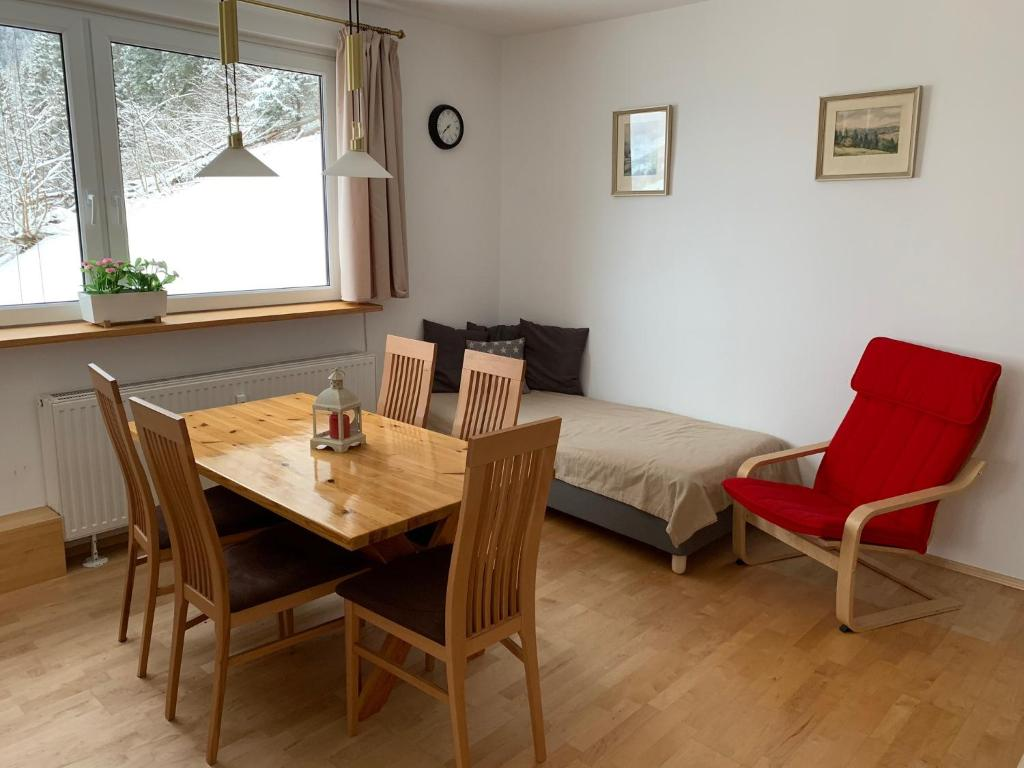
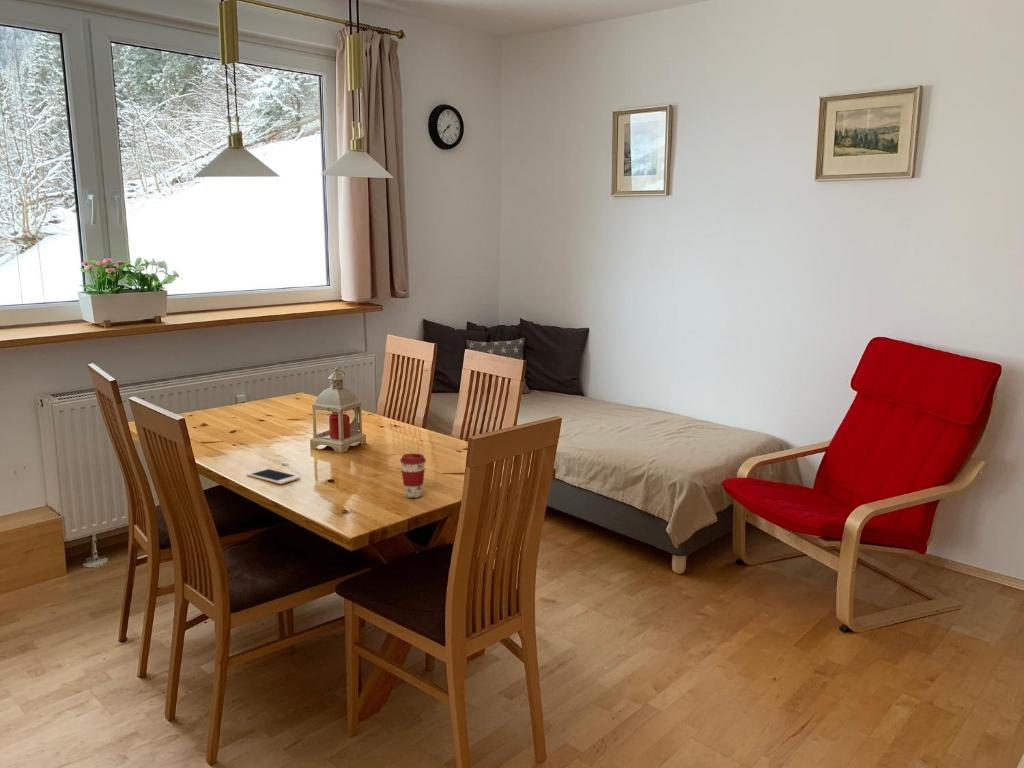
+ coffee cup [399,452,427,499]
+ cell phone [246,467,301,485]
